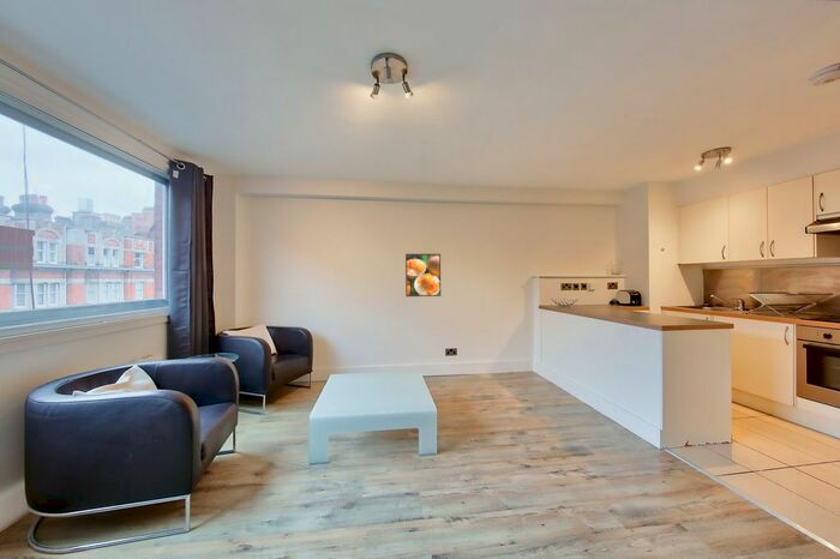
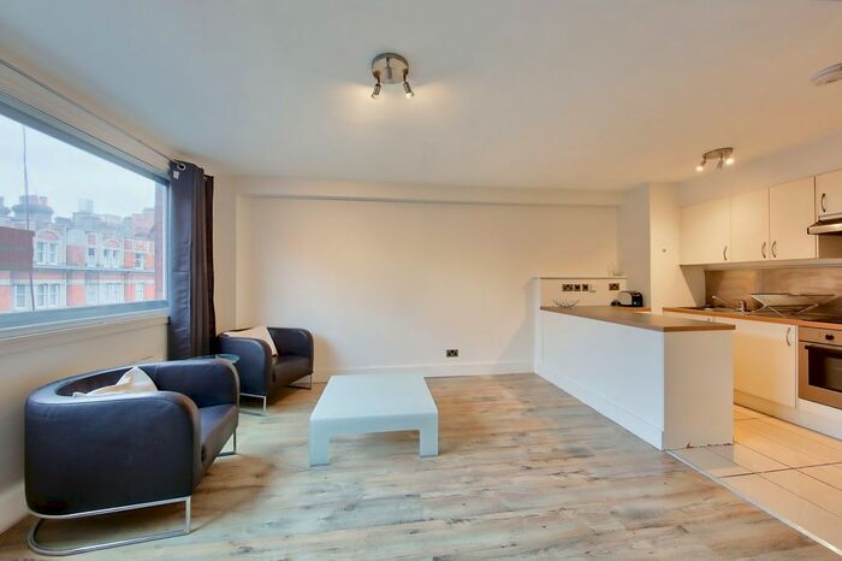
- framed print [404,253,442,297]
